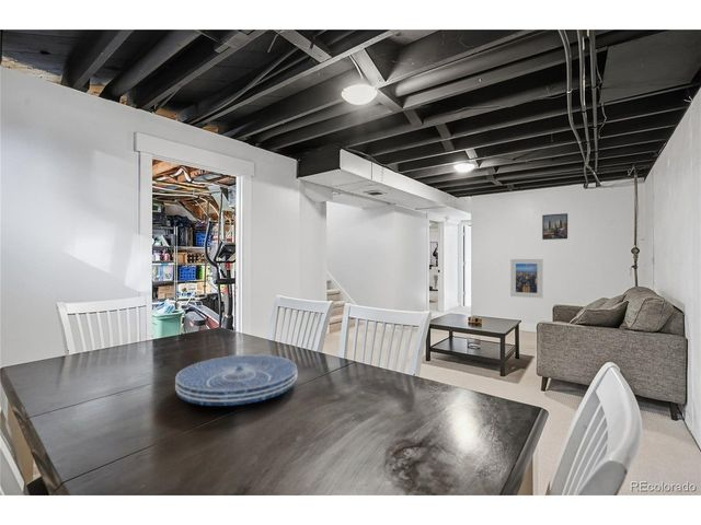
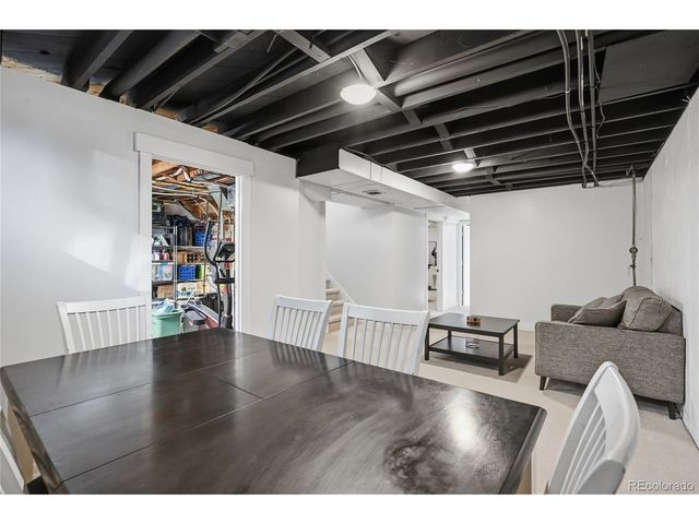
- placemat [174,353,298,407]
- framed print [509,258,543,299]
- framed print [541,212,568,241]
